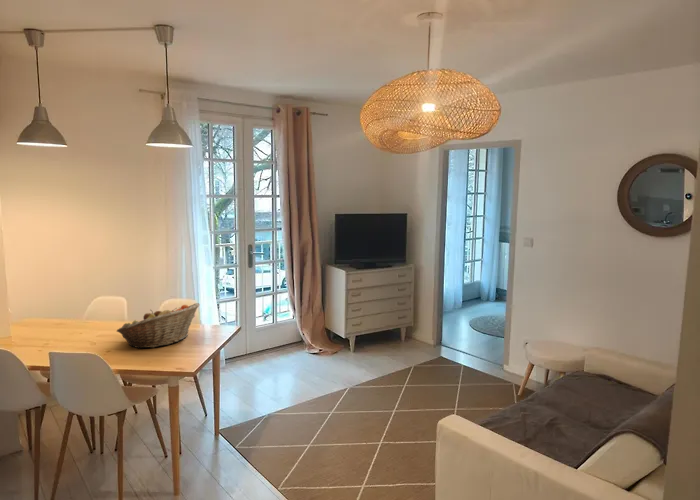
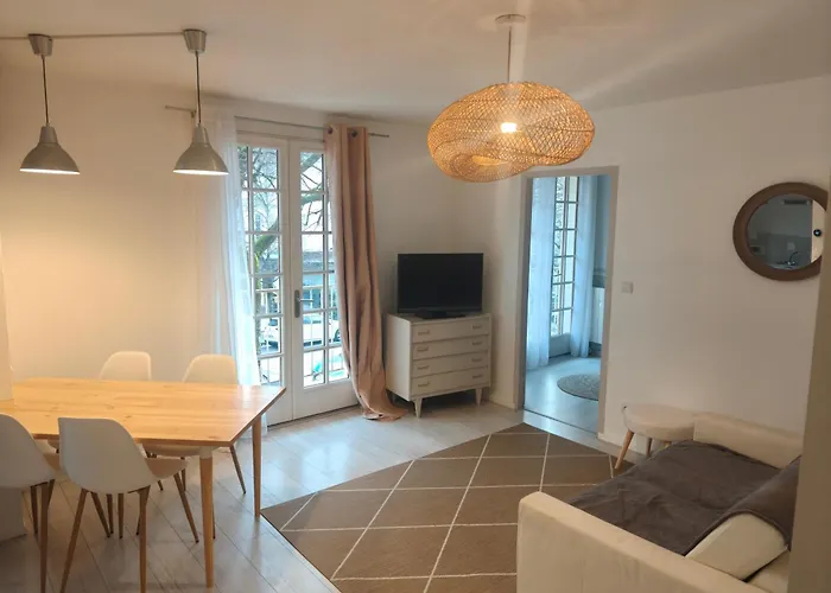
- fruit basket [115,302,201,349]
